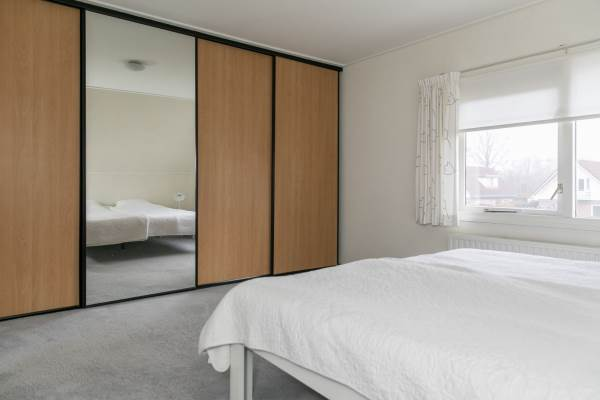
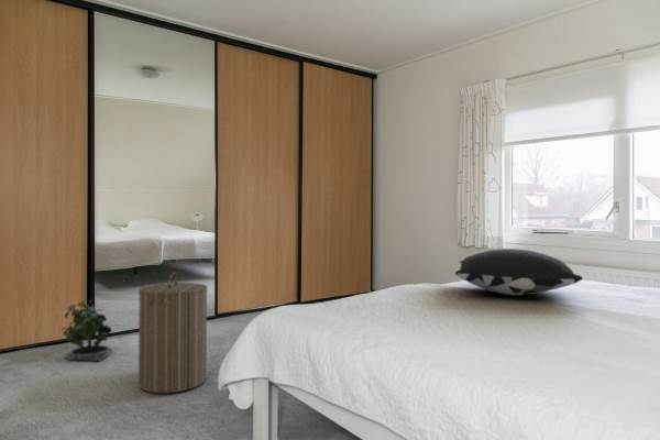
+ pillow [454,248,584,297]
+ laundry hamper [138,271,209,394]
+ potted plant [61,299,113,362]
